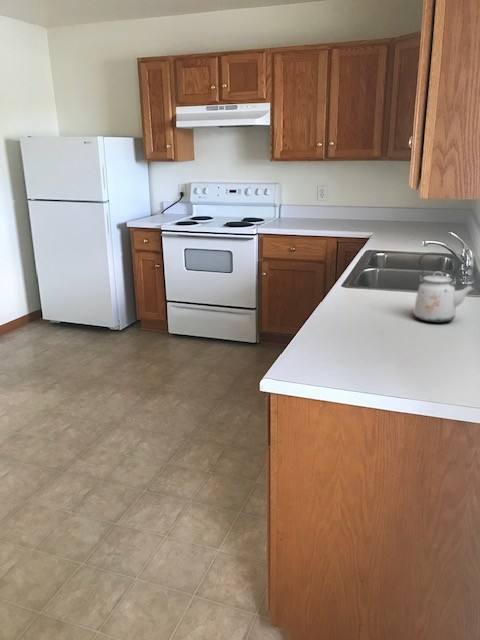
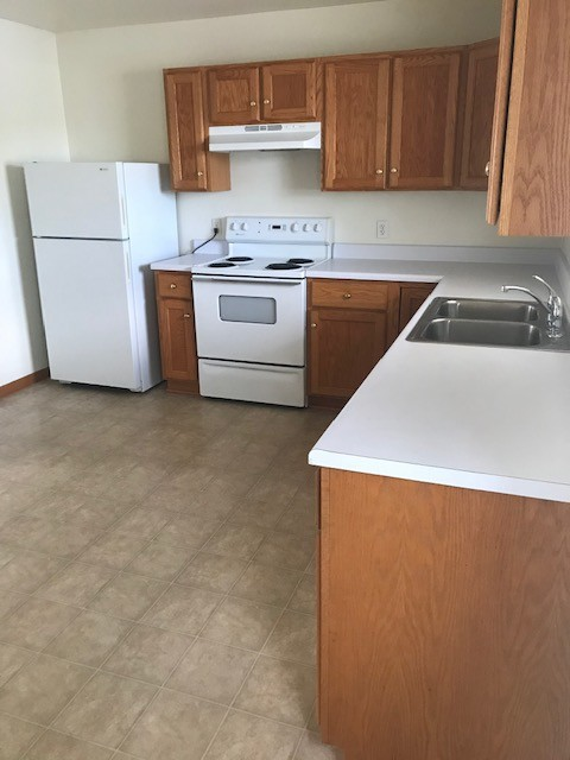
- kettle [413,252,476,324]
